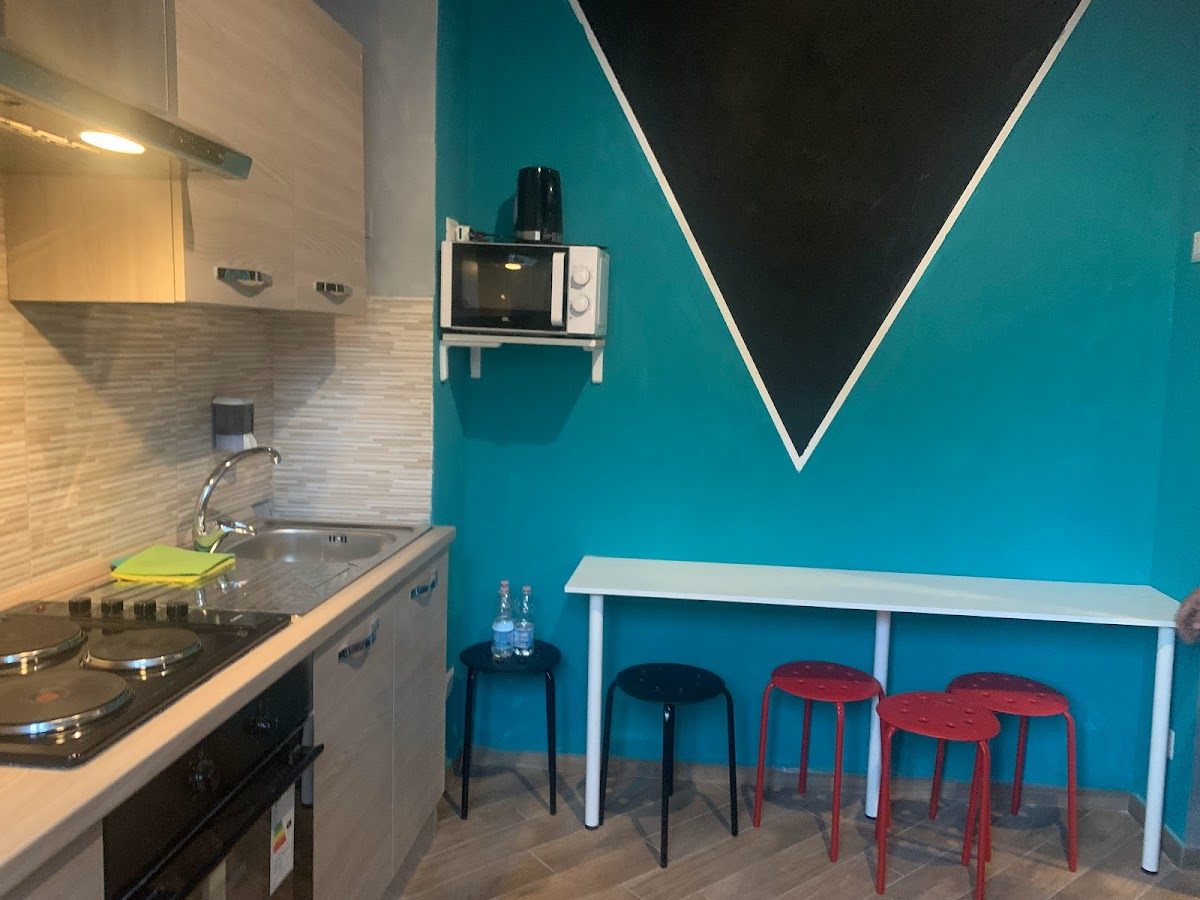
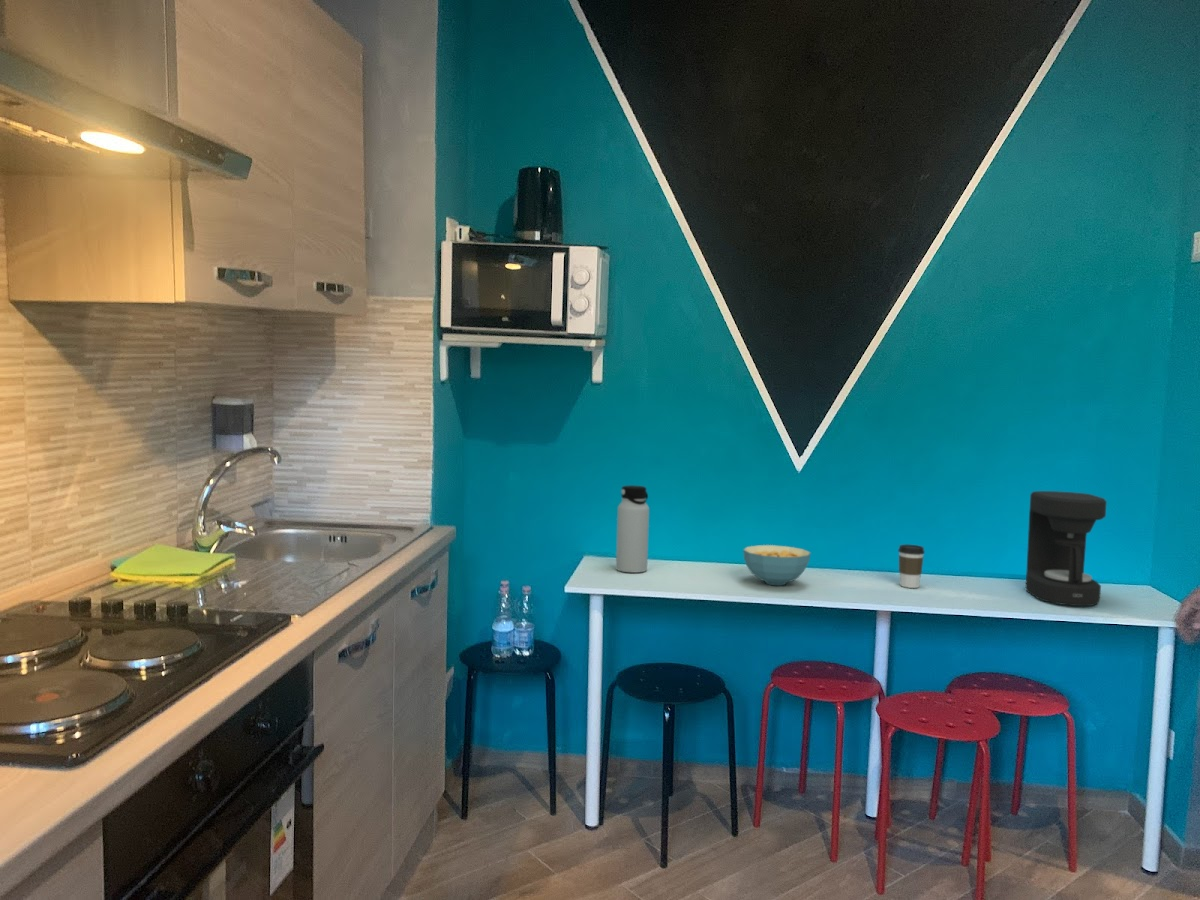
+ coffee maker [1025,490,1108,607]
+ coffee cup [897,544,926,589]
+ water bottle [615,484,650,573]
+ cereal bowl [742,544,812,586]
